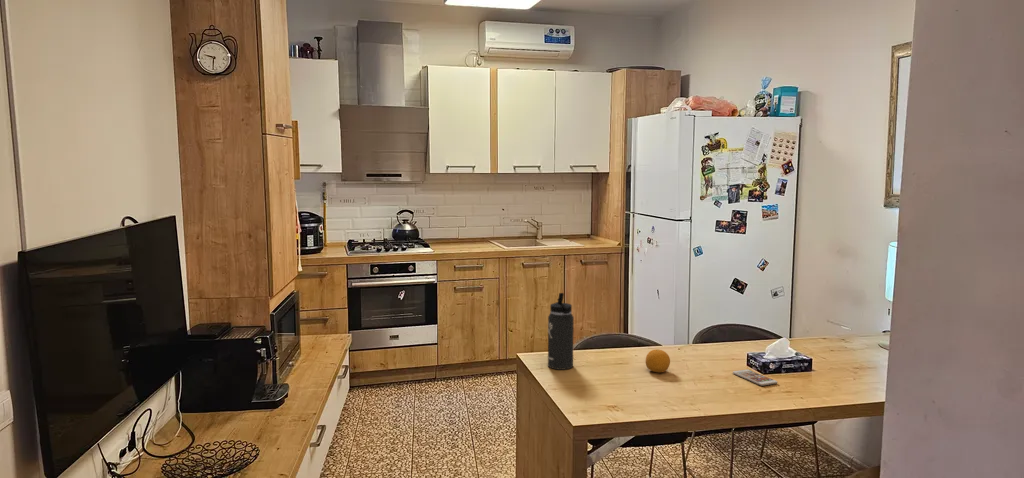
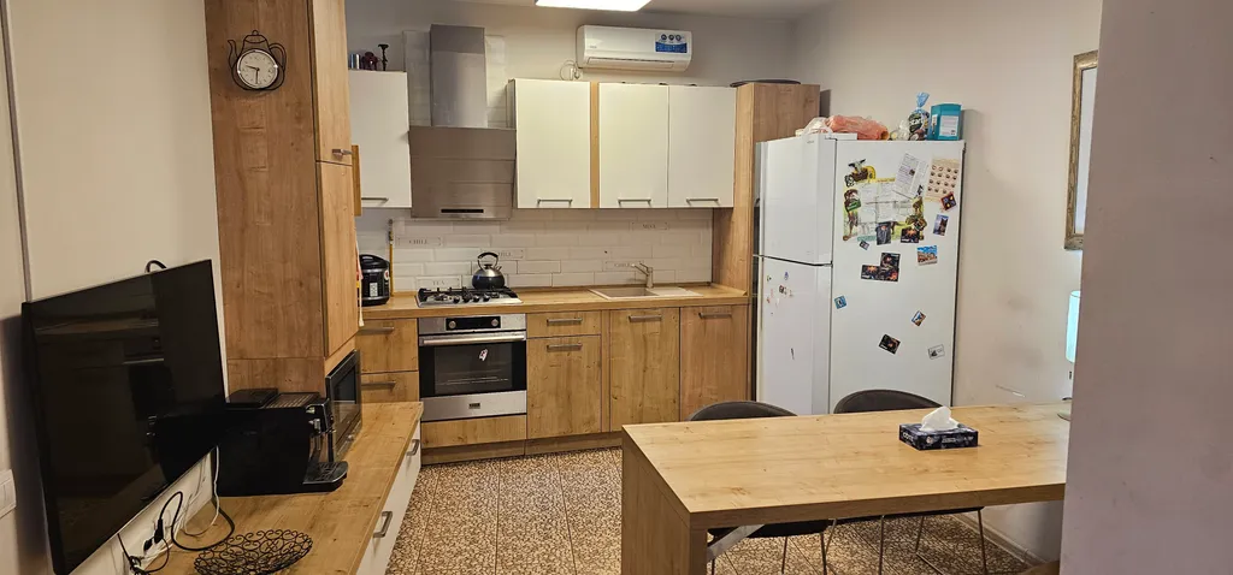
- smartphone [732,369,779,387]
- fruit [645,348,671,373]
- thermos bottle [547,292,575,371]
